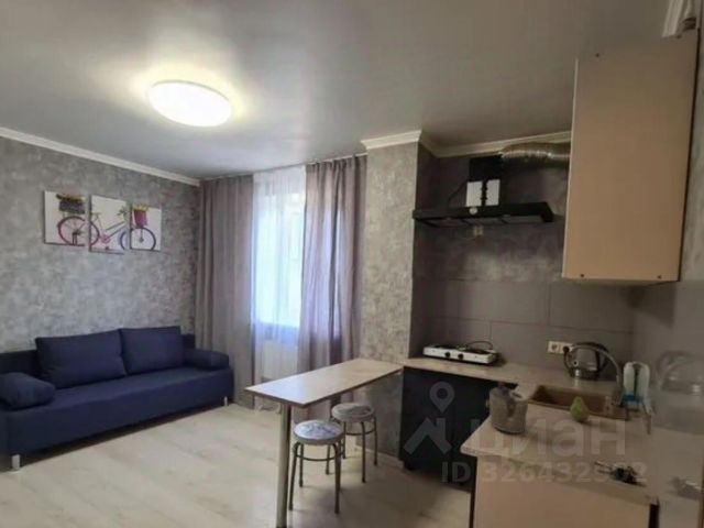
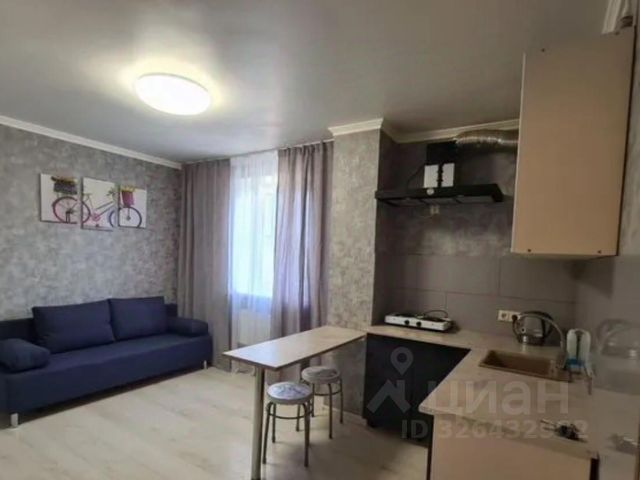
- fruit [569,393,591,422]
- teapot [485,380,530,435]
